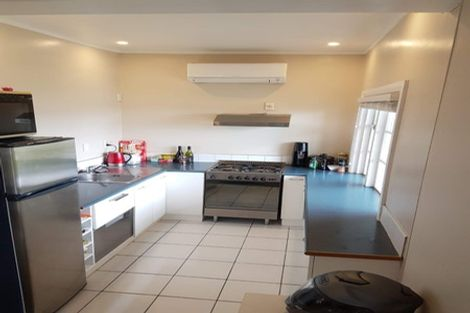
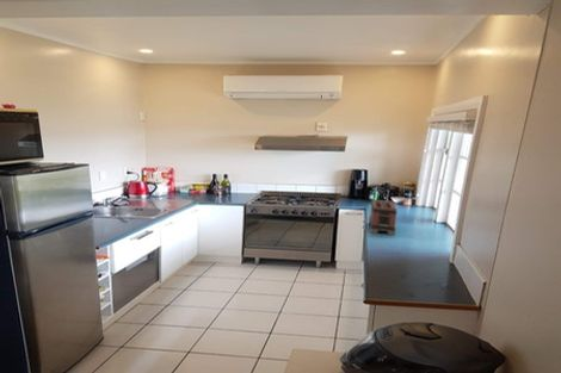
+ toaster [368,199,397,236]
